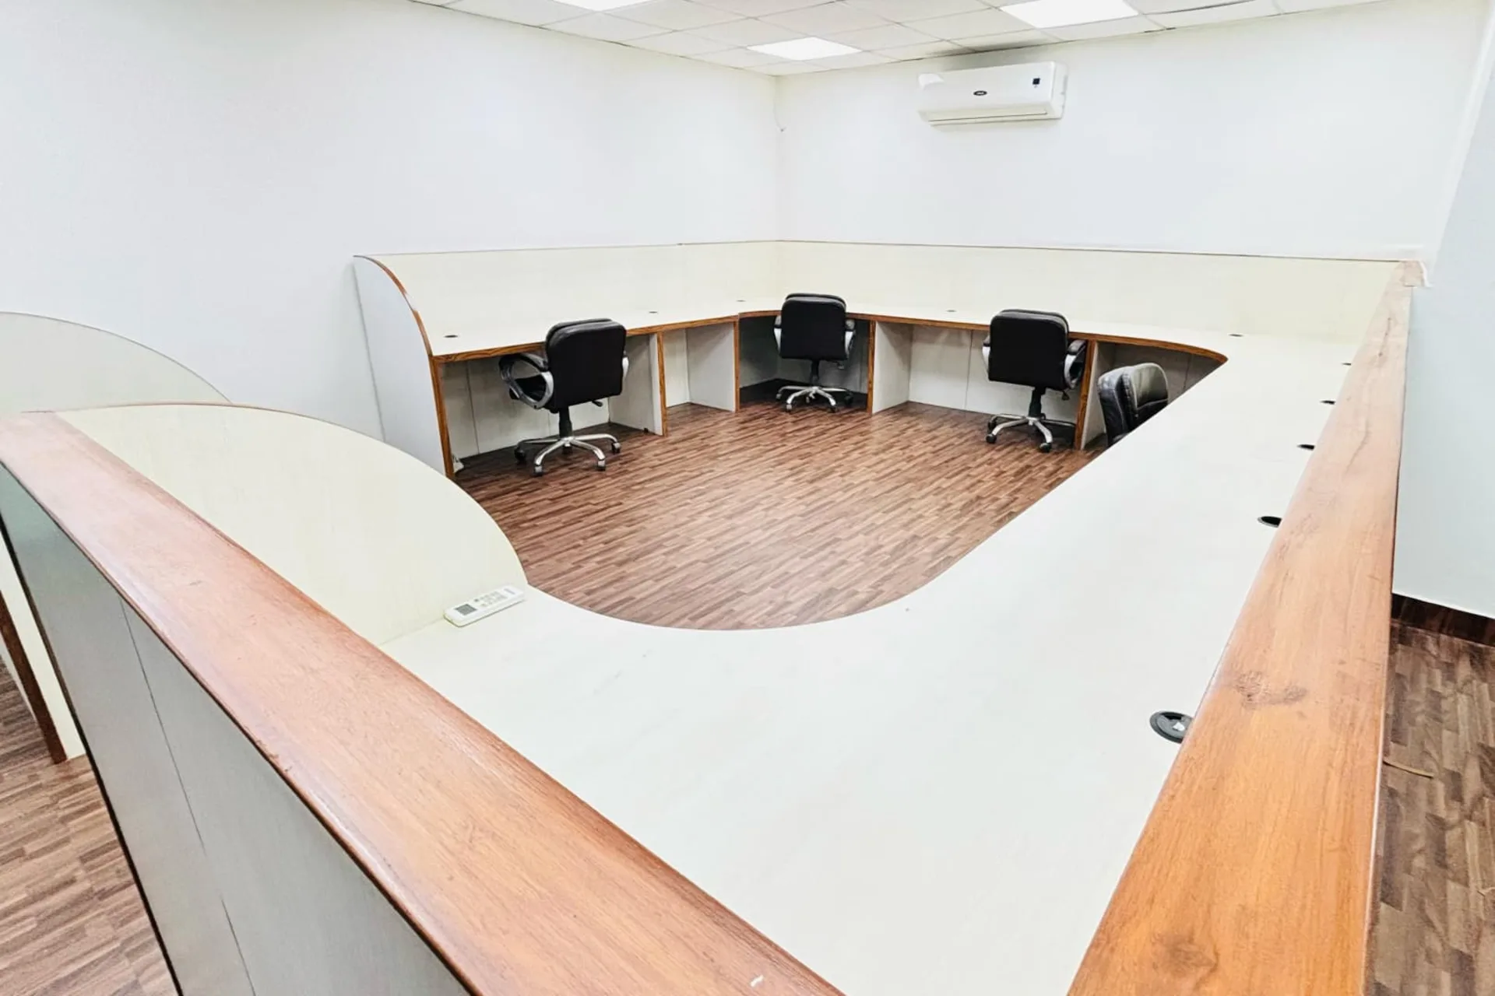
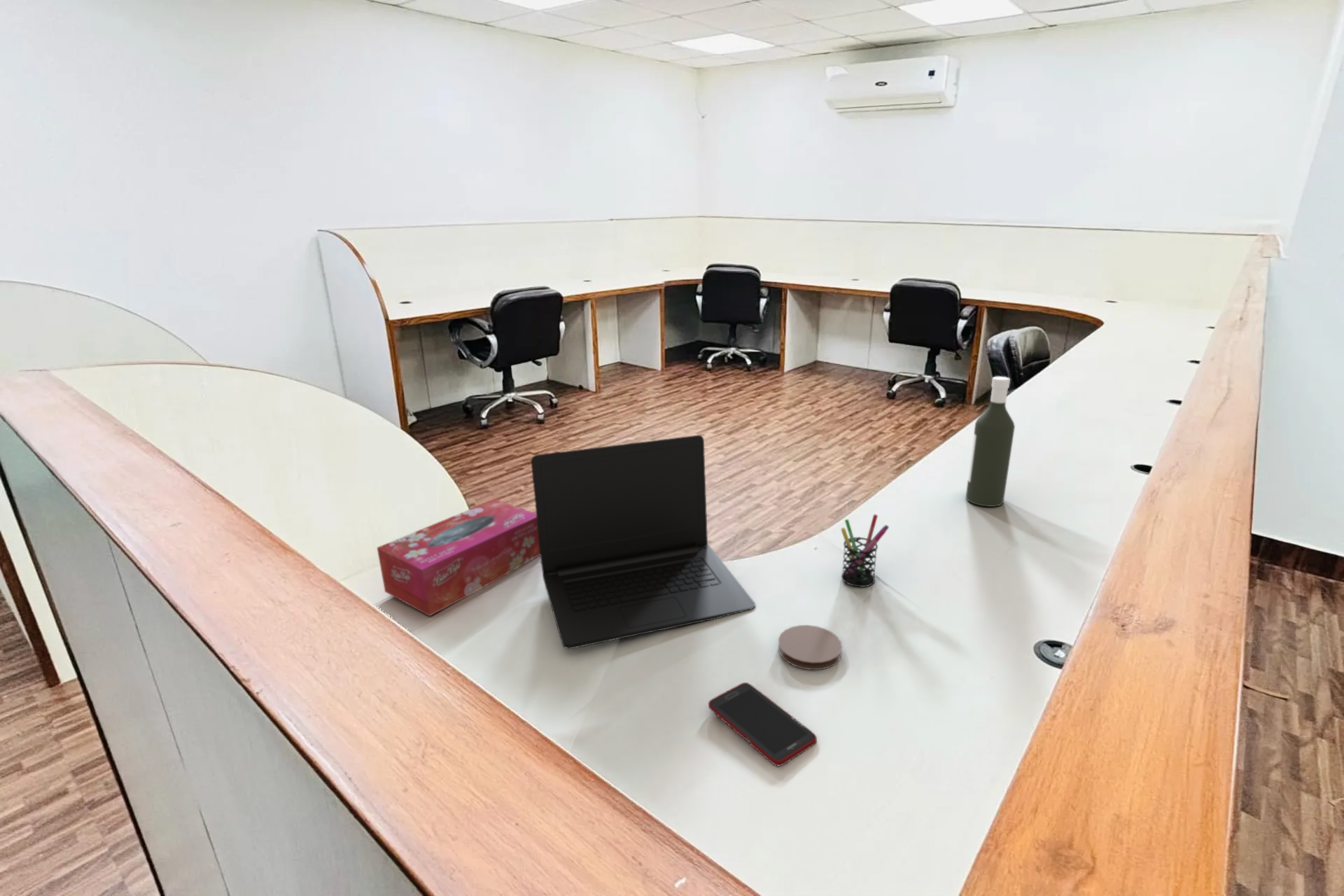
+ bottle [965,376,1016,507]
+ cell phone [708,682,818,766]
+ pen holder [840,514,890,588]
+ tissue box [376,498,540,617]
+ laptop [531,435,756,650]
+ coaster [778,624,843,671]
